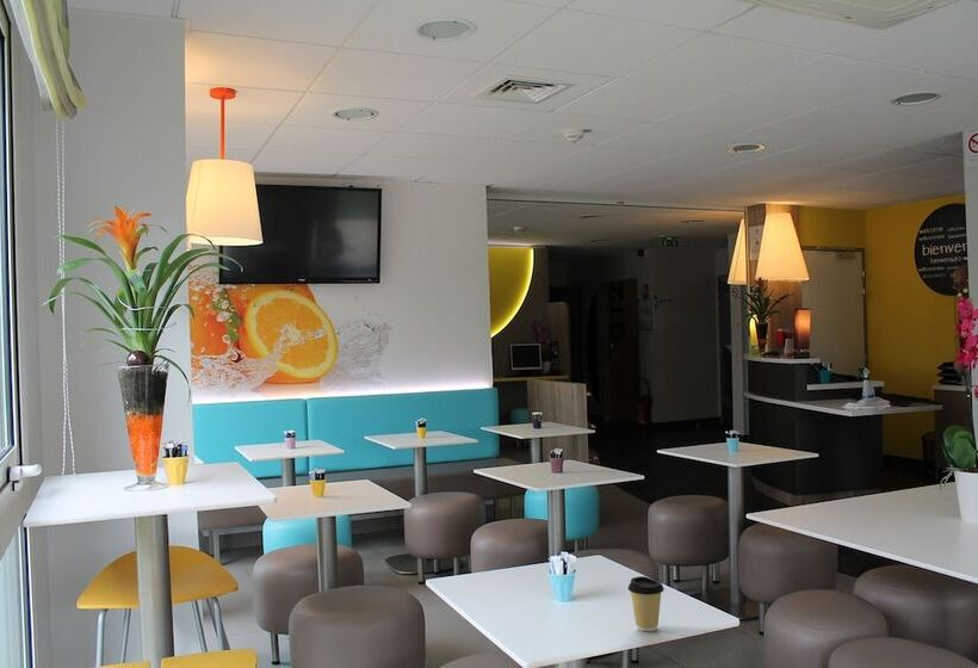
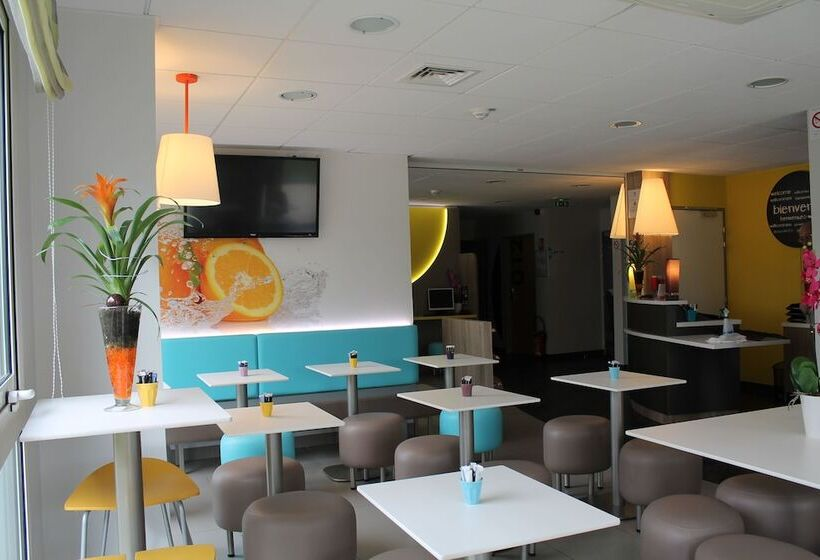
- coffee cup [627,575,666,632]
